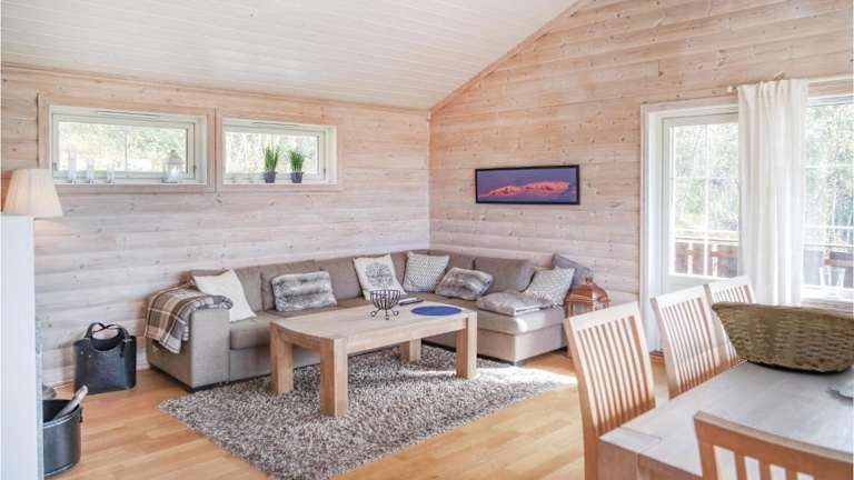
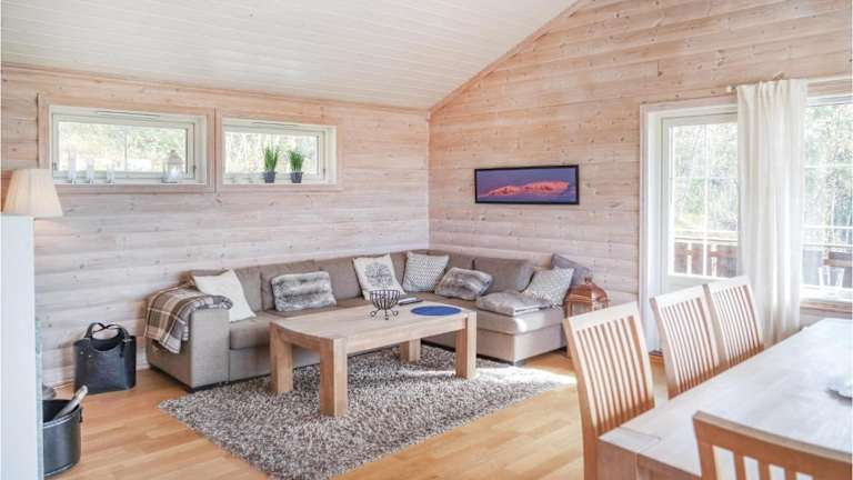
- fruit basket [709,300,854,373]
